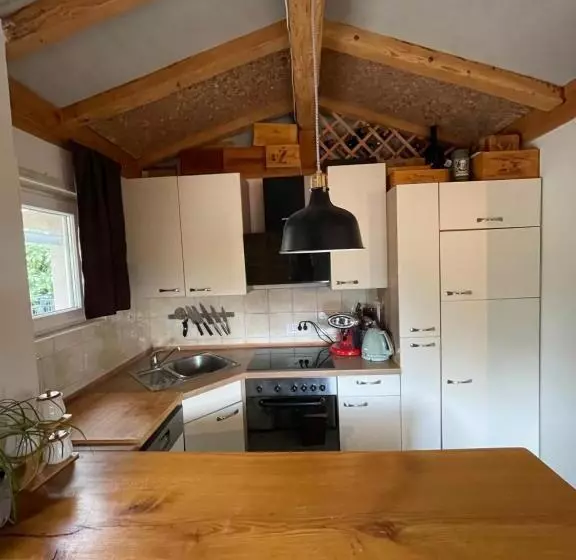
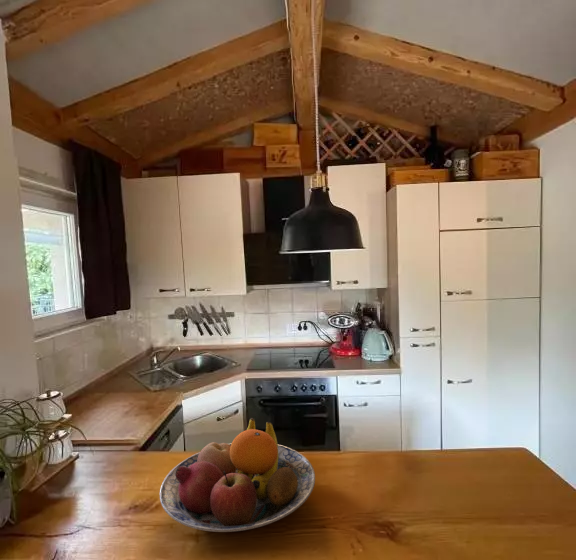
+ fruit bowl [159,417,316,533]
